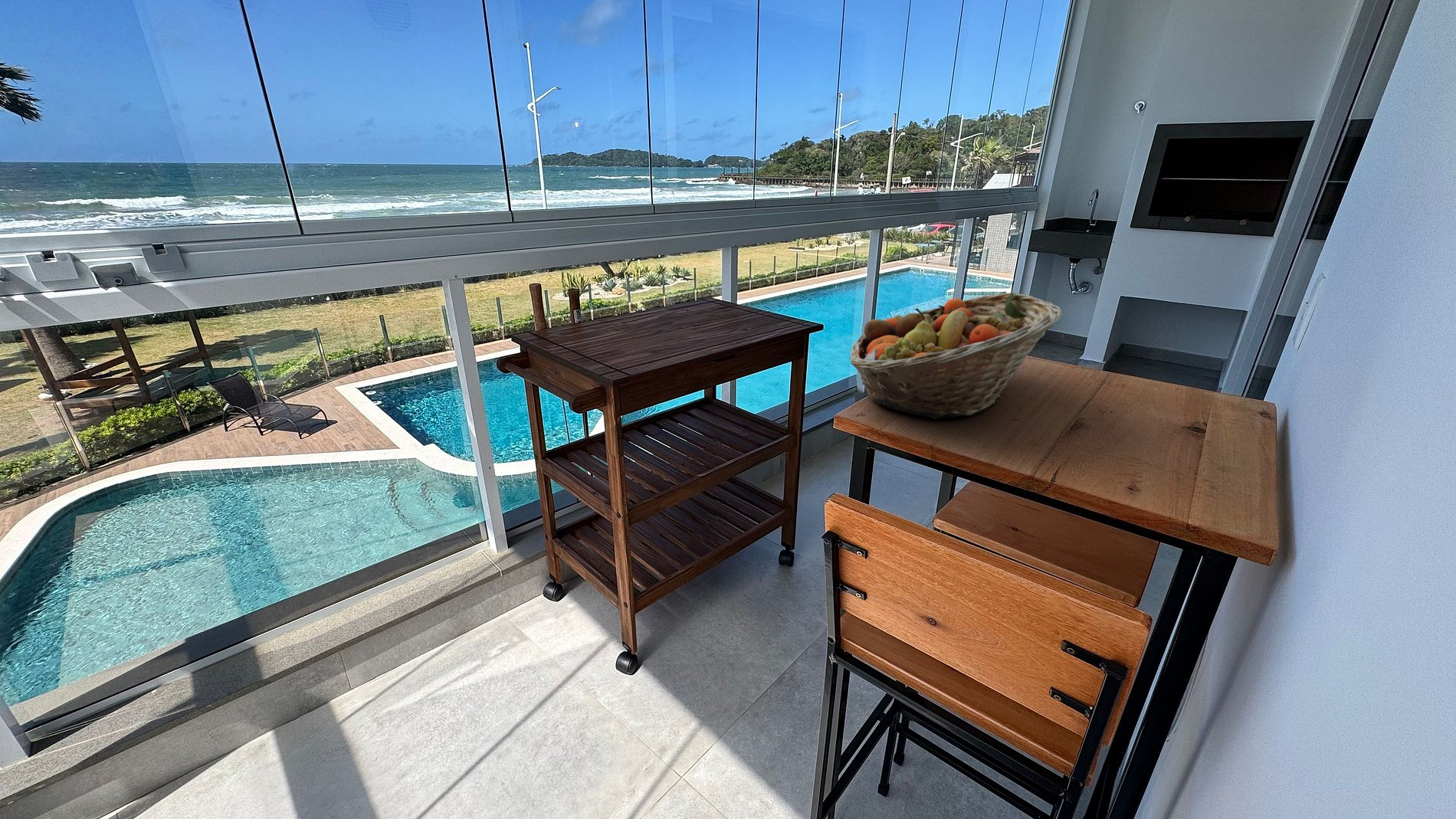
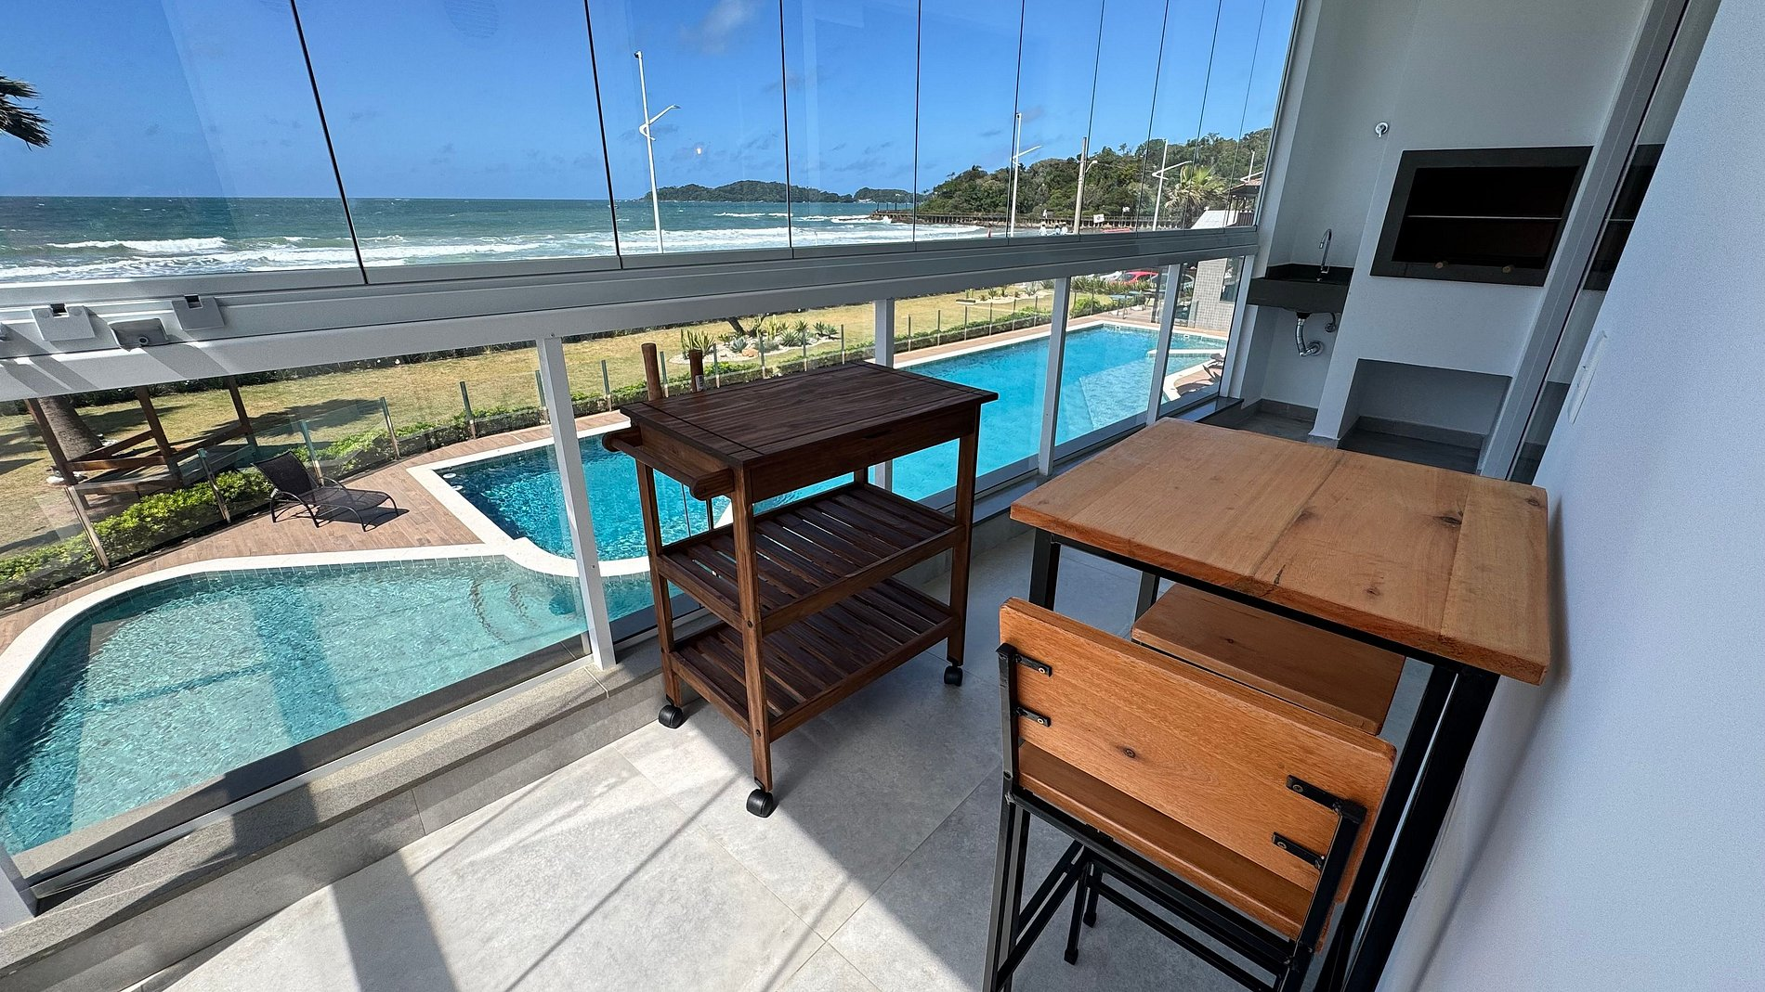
- fruit basket [848,292,1063,420]
